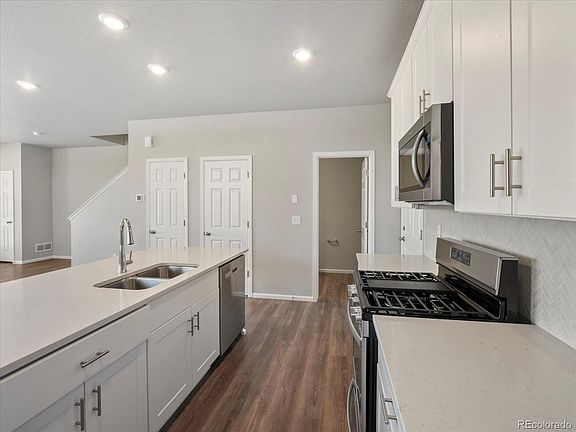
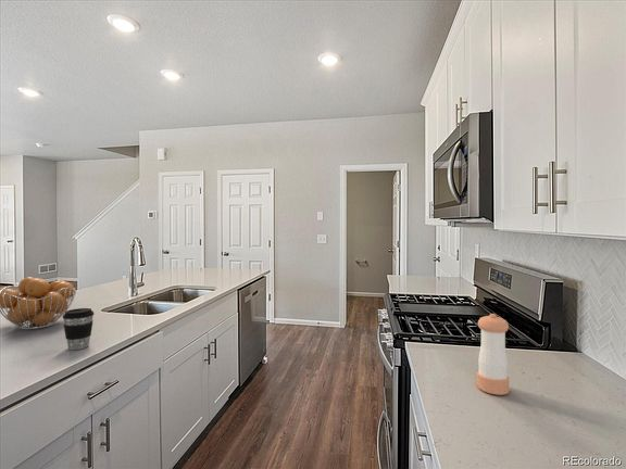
+ pepper shaker [476,313,510,396]
+ coffee cup [62,307,95,351]
+ fruit basket [0,276,77,330]
